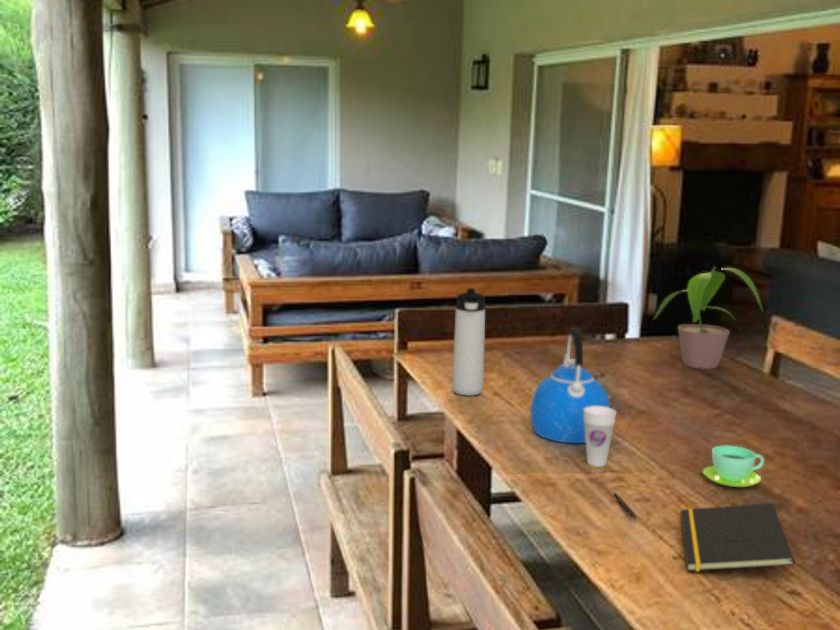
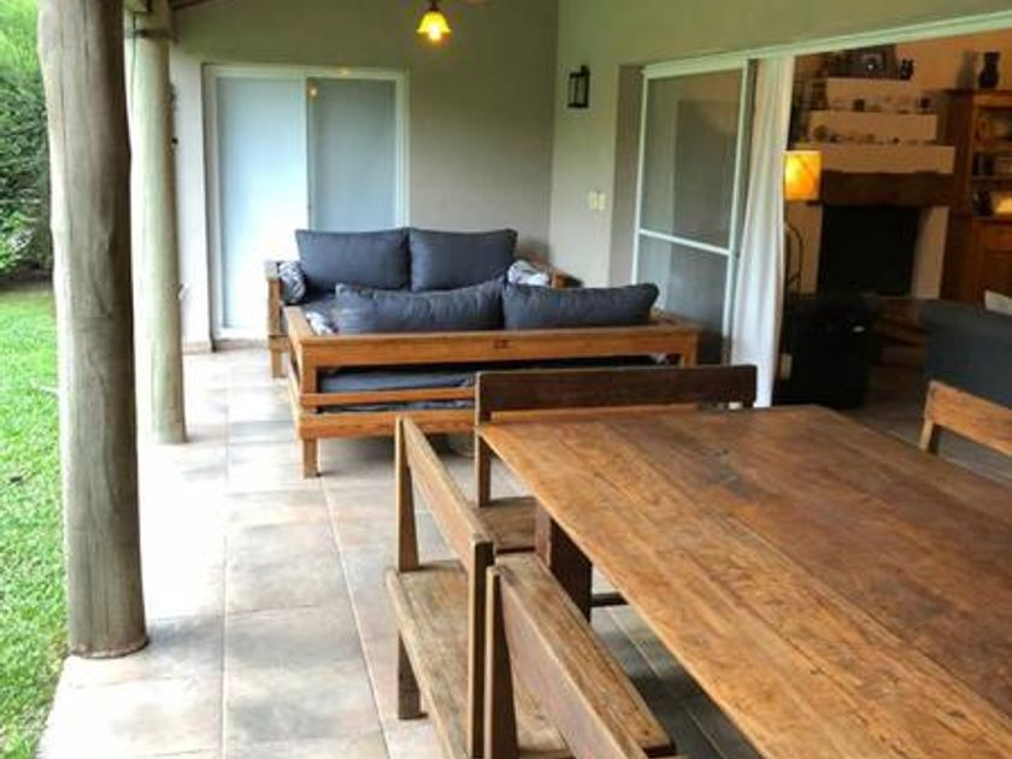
- cup [584,406,618,468]
- cup [702,445,765,488]
- thermos bottle [451,287,486,397]
- pen [613,492,638,520]
- potted plant [653,265,764,370]
- notepad [679,502,796,572]
- kettle [530,328,611,444]
